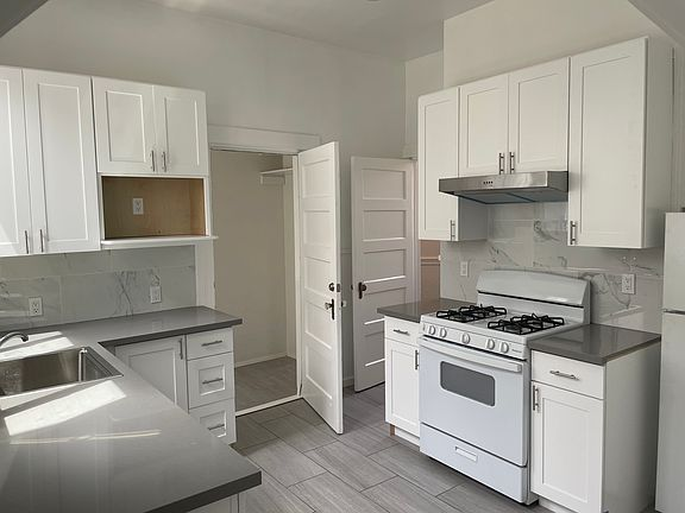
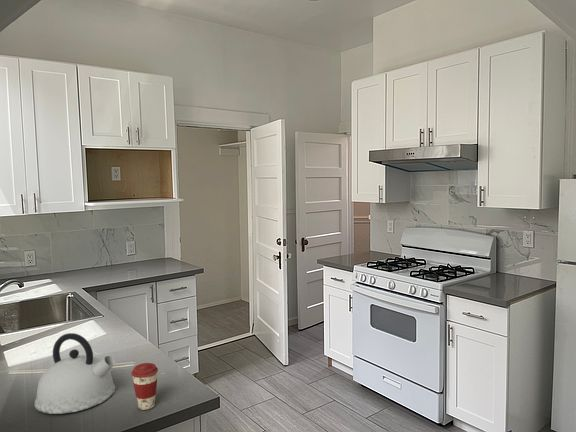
+ kettle [33,332,116,415]
+ coffee cup [130,362,159,411]
